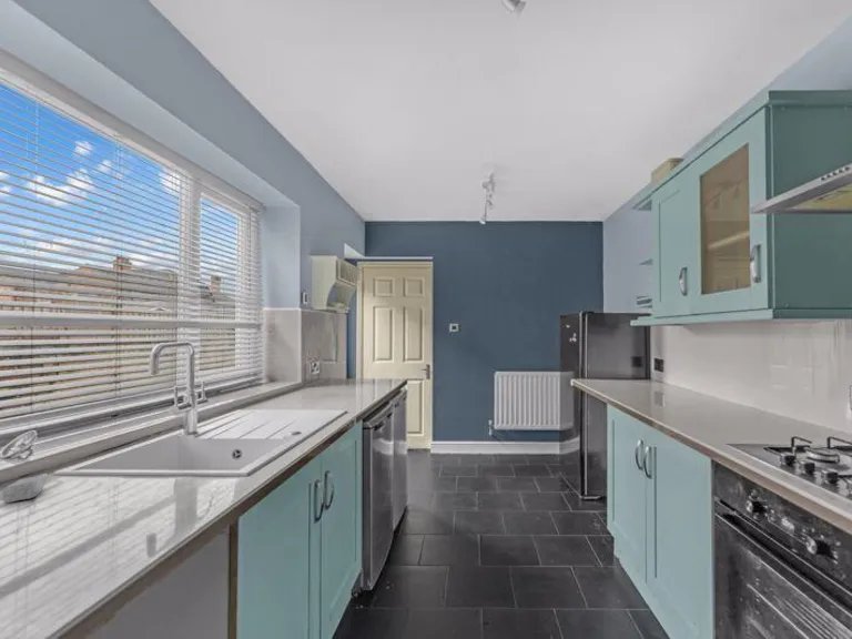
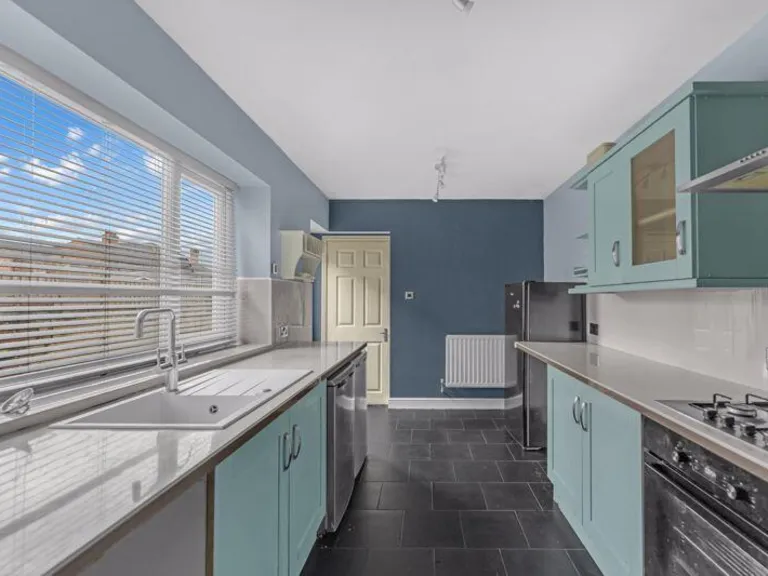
- soap bar [1,473,49,504]
